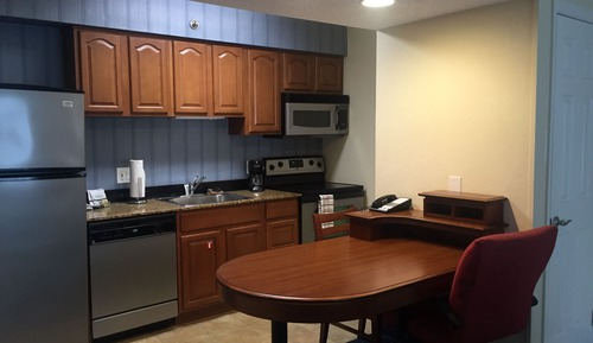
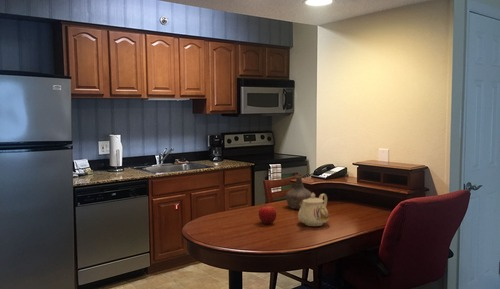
+ bottle [285,175,312,210]
+ teapot [297,192,330,227]
+ fruit [258,204,277,225]
